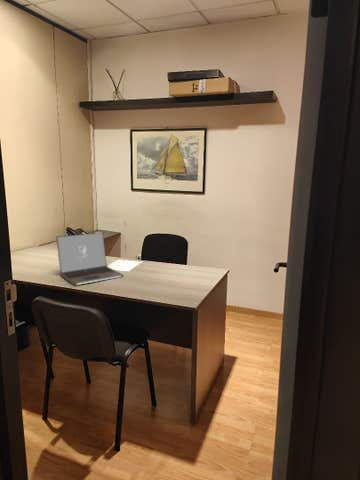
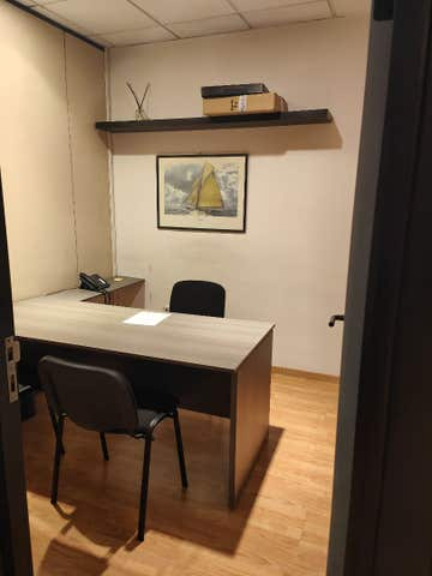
- laptop [55,231,124,287]
